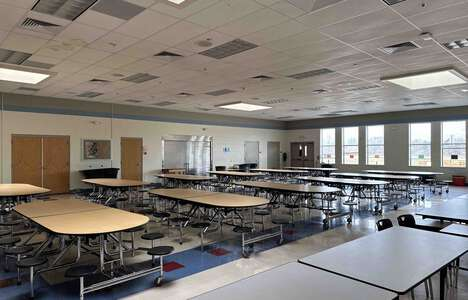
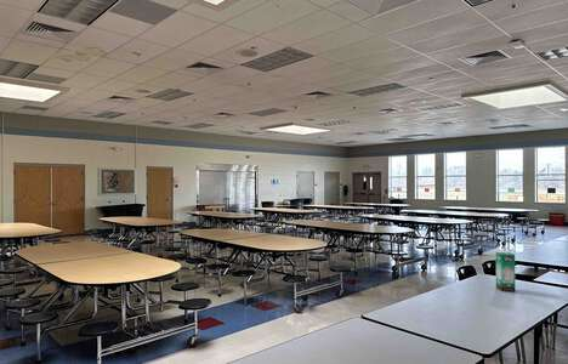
+ carton [495,250,516,292]
